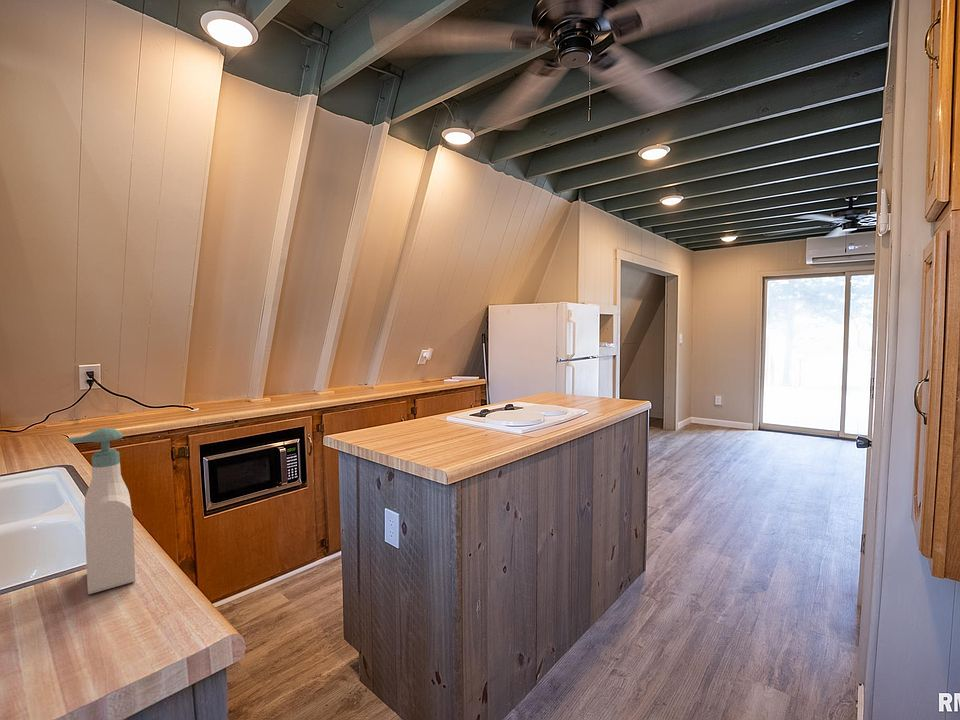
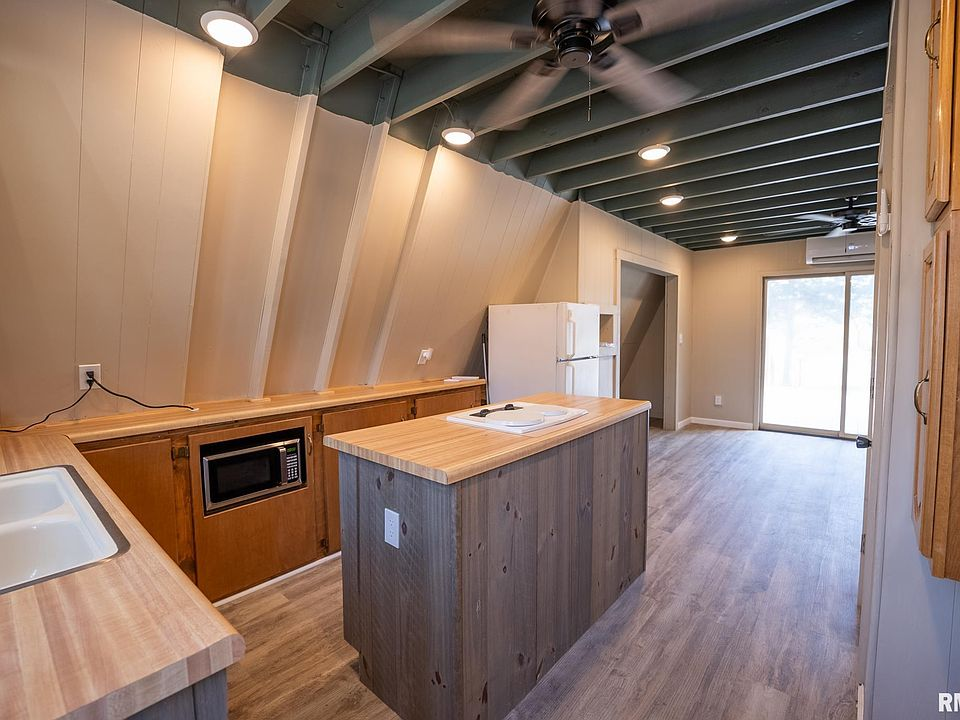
- soap bottle [66,427,136,596]
